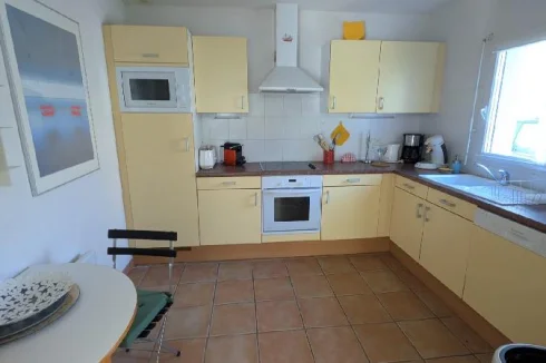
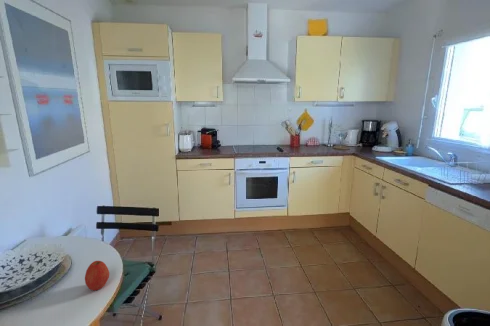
+ apple [84,260,110,291]
